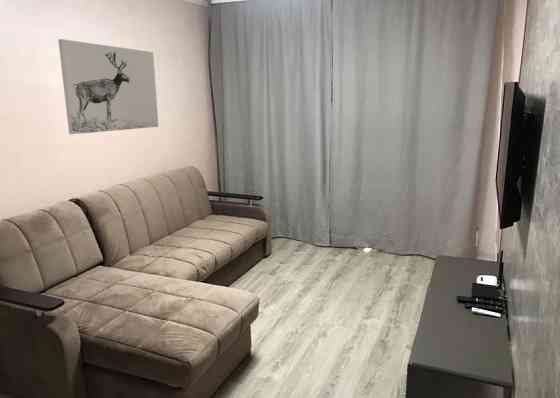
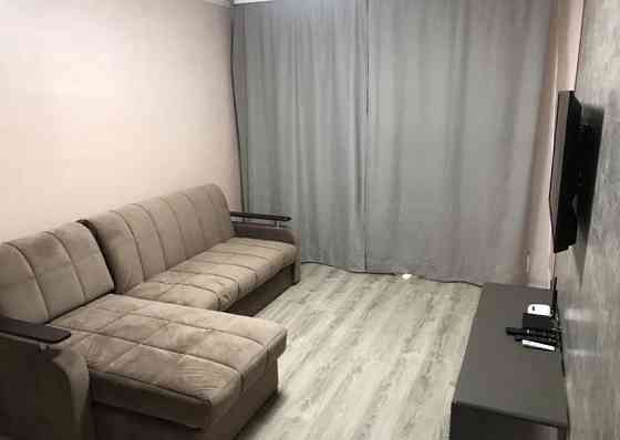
- wall art [57,38,160,135]
